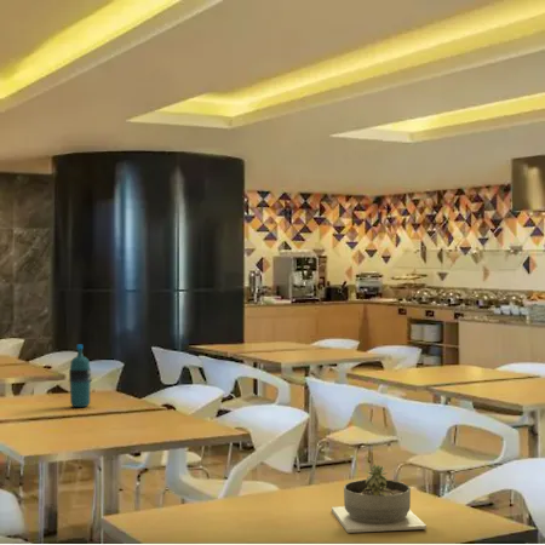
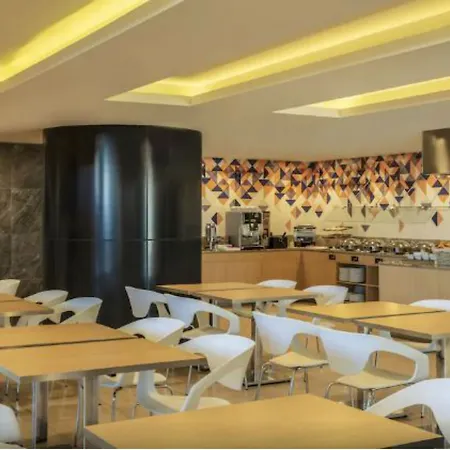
- succulent planter [331,464,428,534]
- water bottle [68,344,92,408]
